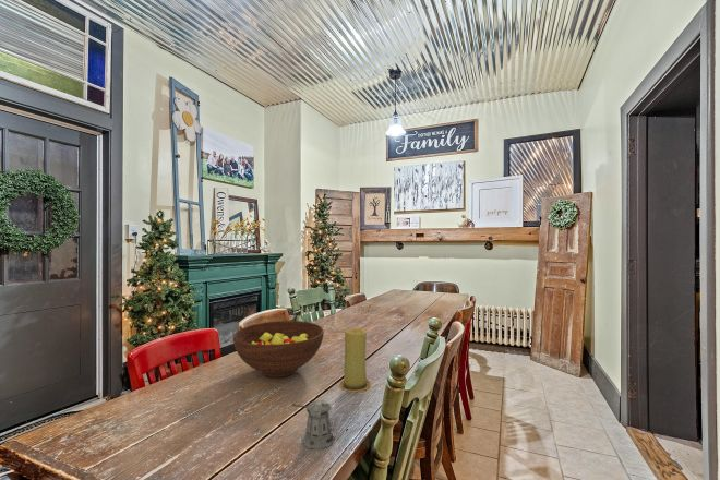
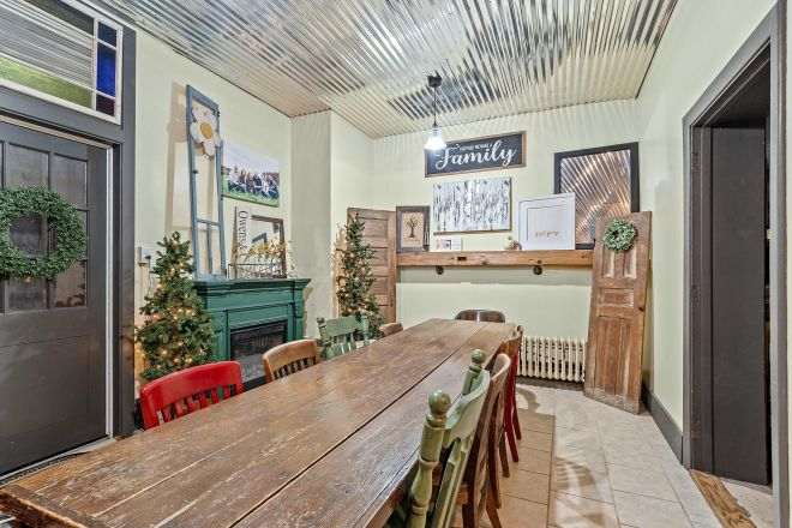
- candle [338,327,372,393]
- fruit bowl [232,320,325,379]
- pepper shaker [291,399,336,451]
